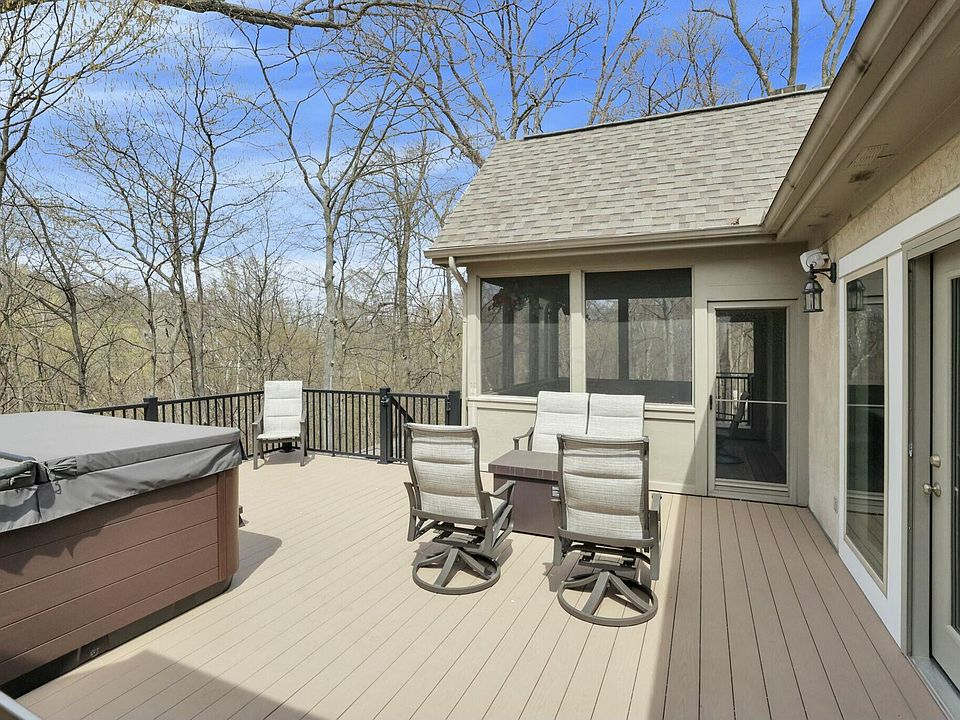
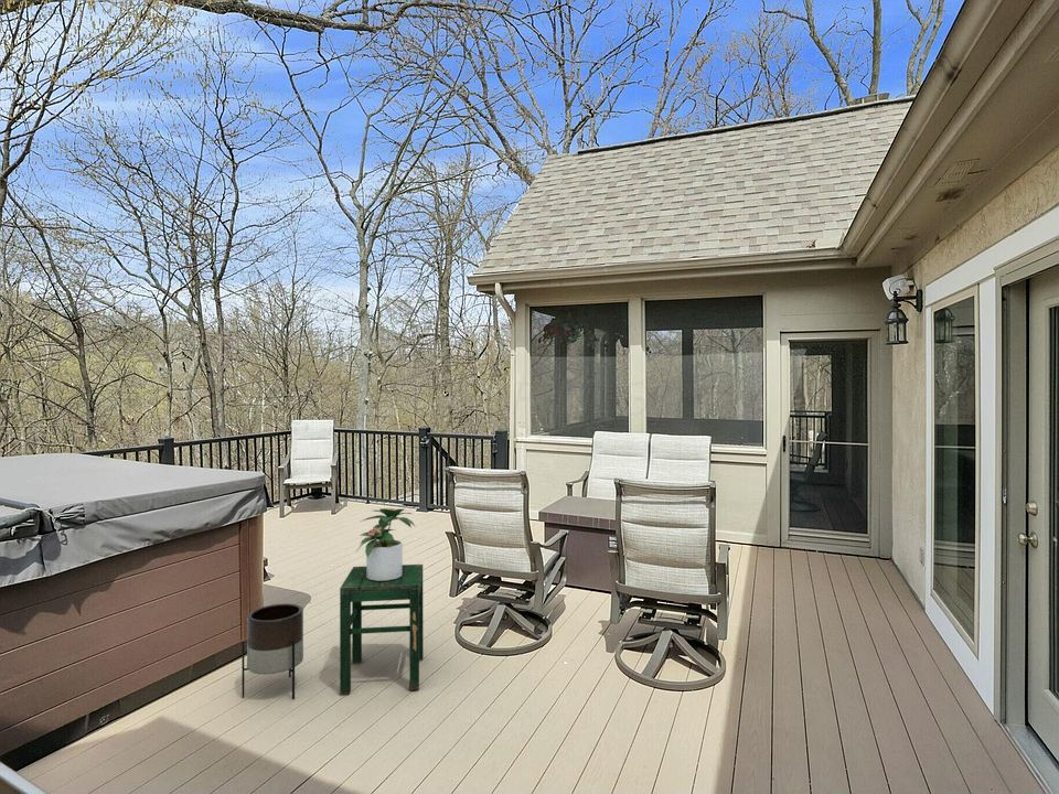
+ potted plant [355,507,417,581]
+ stool [339,564,425,696]
+ planter [240,602,304,700]
